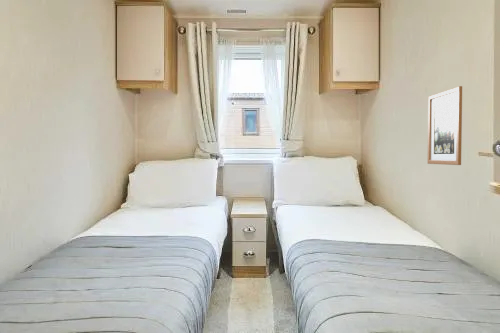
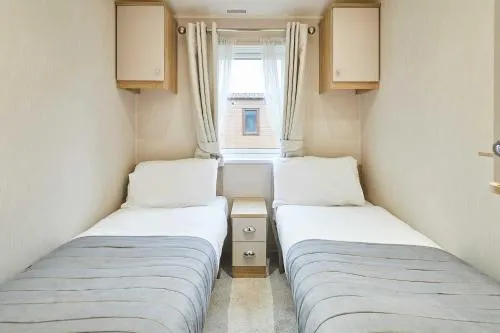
- wall art [427,85,463,166]
